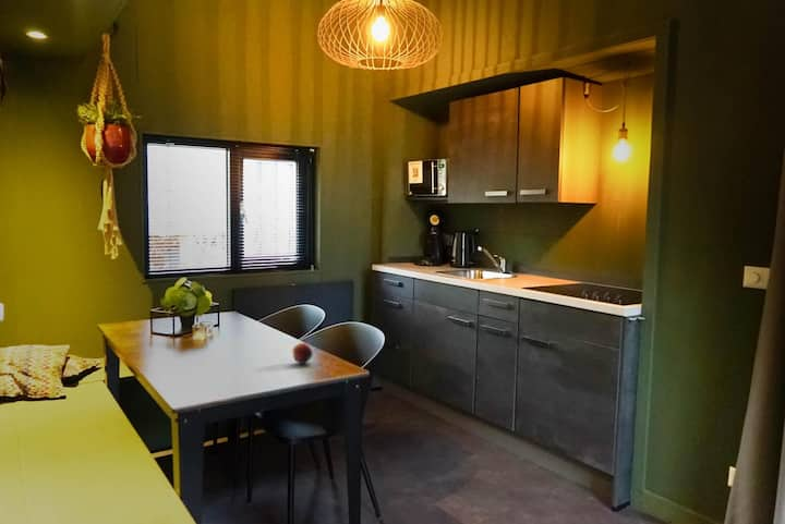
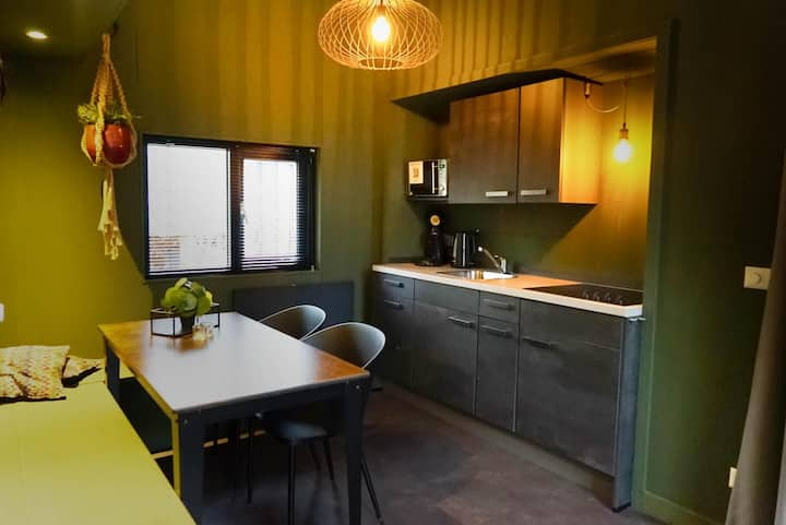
- fruit [292,342,314,365]
